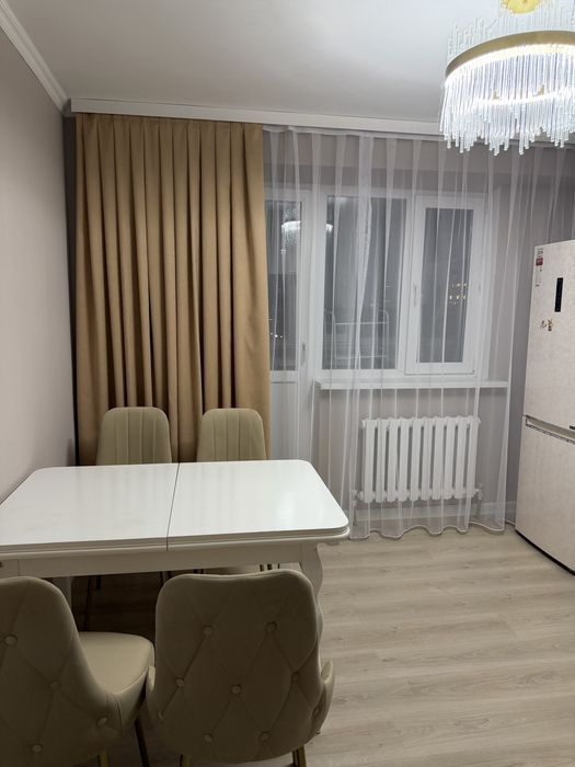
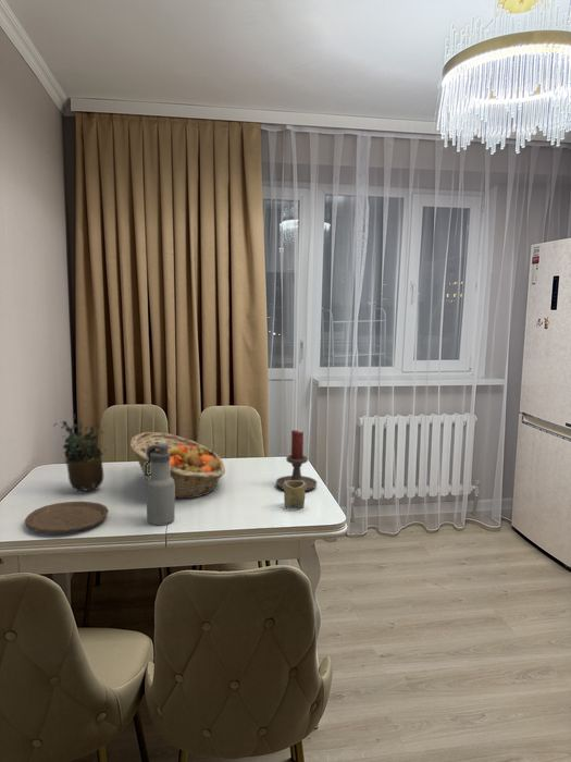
+ plate [24,501,110,534]
+ fruit basket [129,431,226,501]
+ potted plant [52,413,107,493]
+ candle holder [275,429,319,492]
+ cup [283,481,306,509]
+ water bottle [144,443,176,526]
